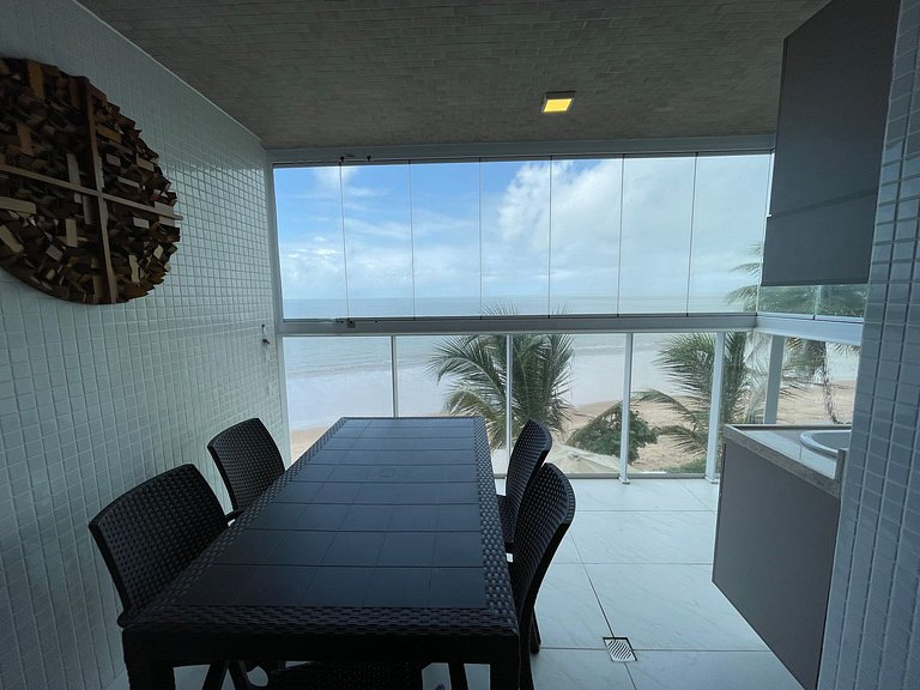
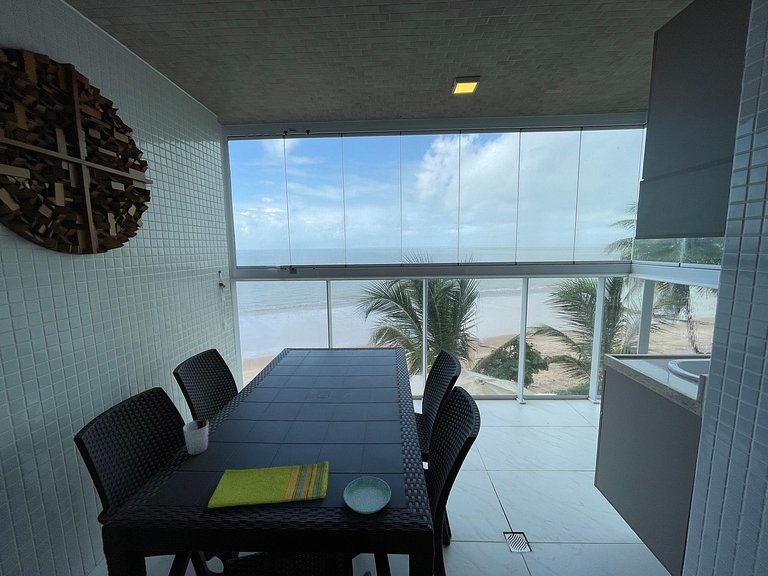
+ dish towel [207,461,329,509]
+ cup [182,419,210,455]
+ saucer [343,476,392,515]
